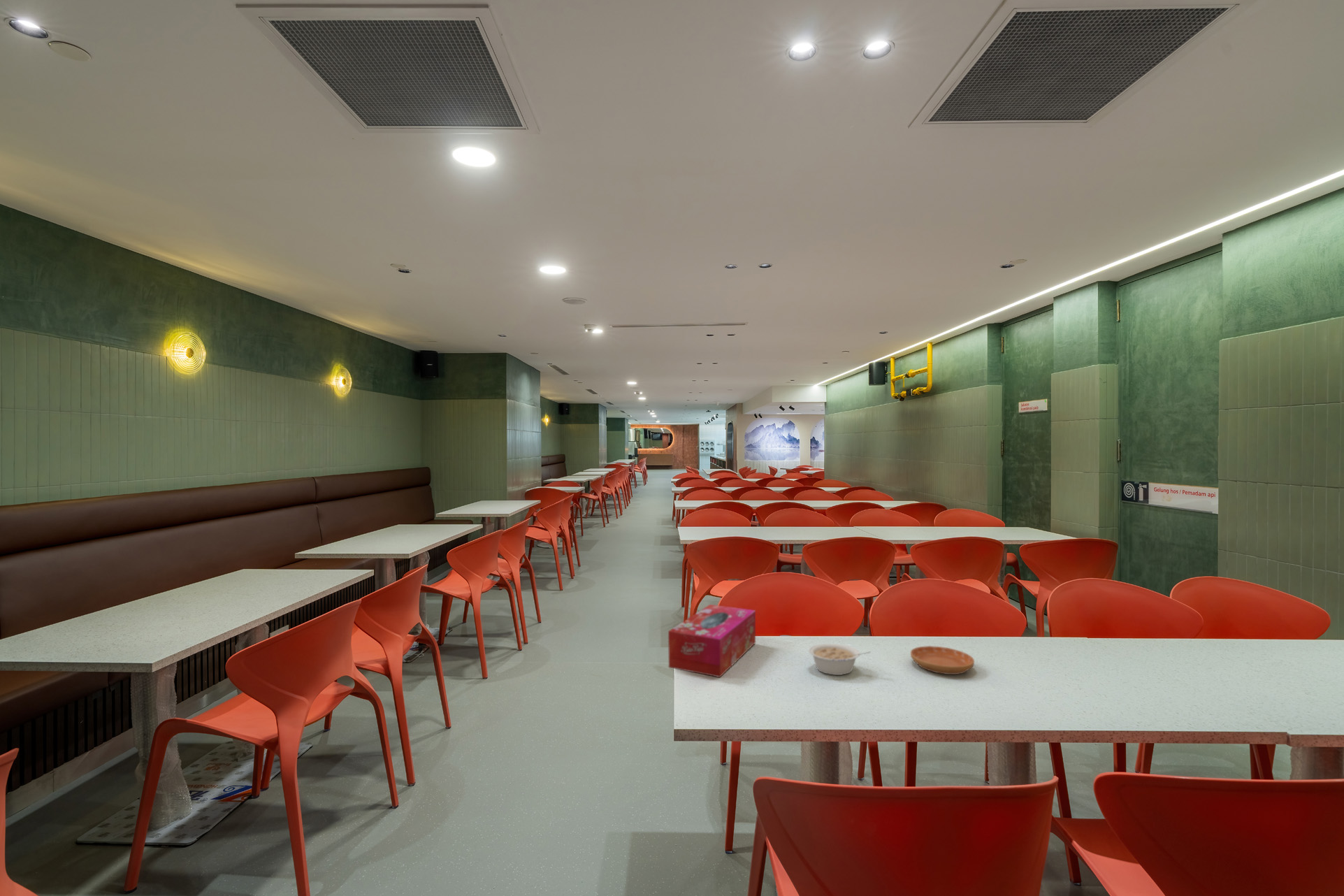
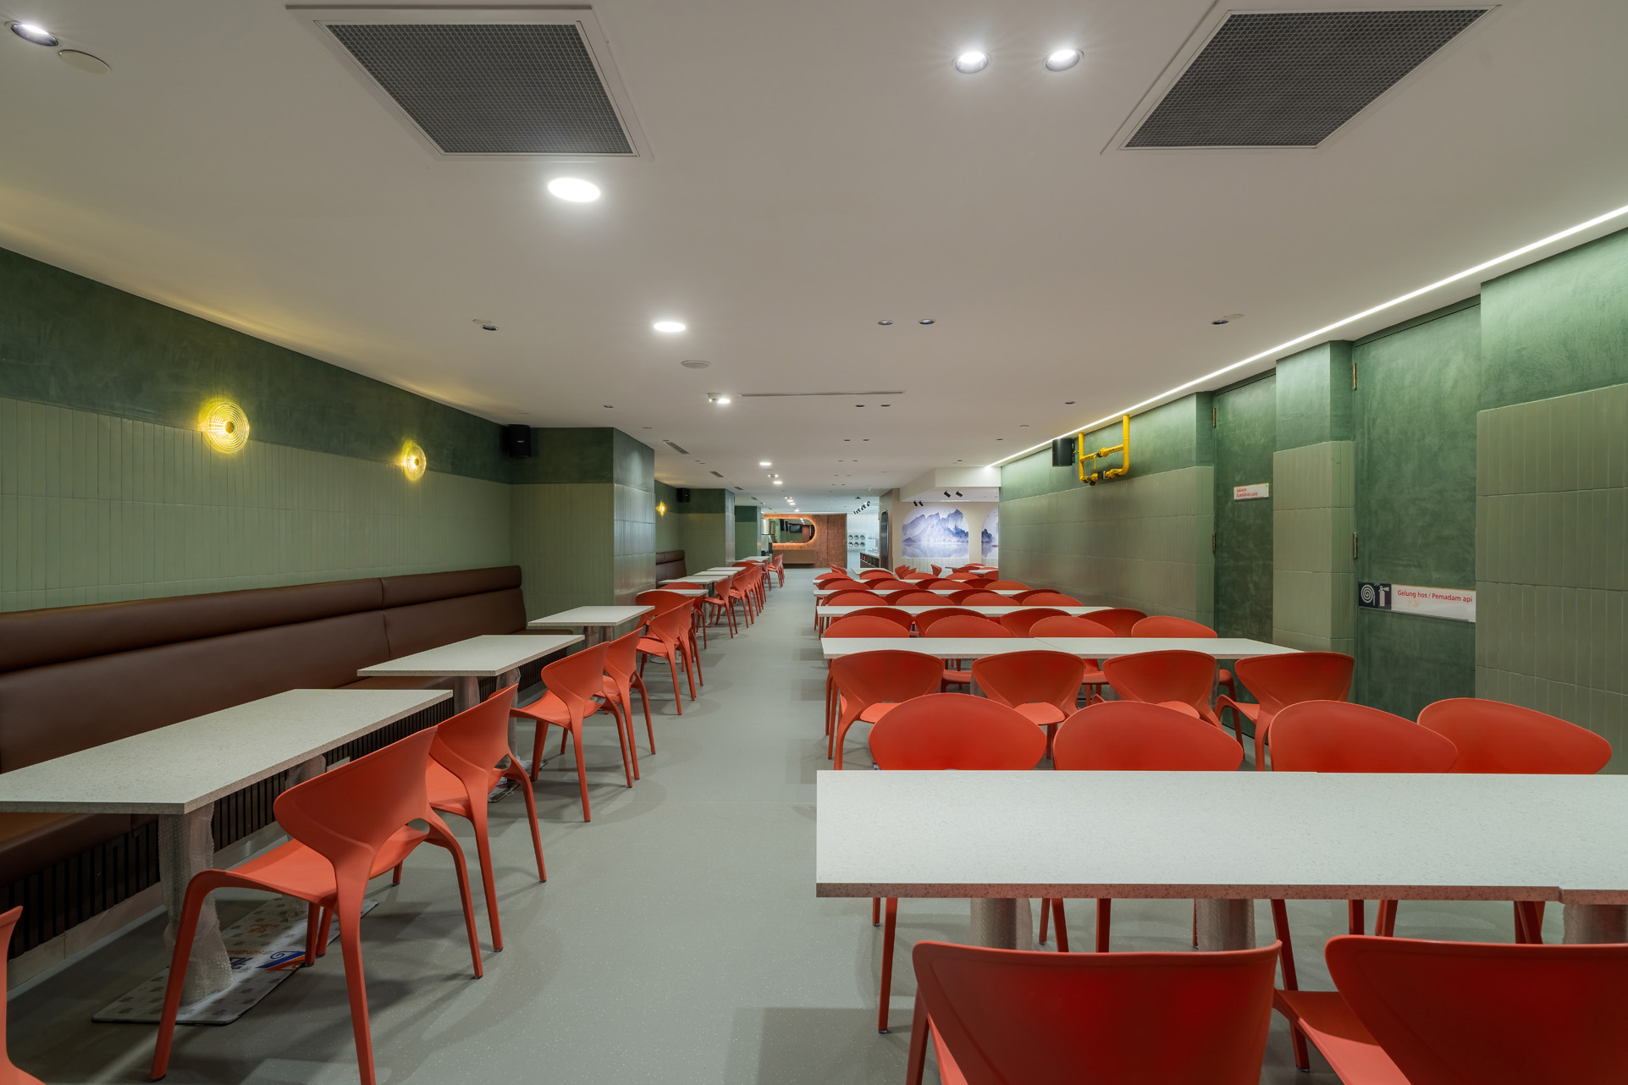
- tissue box [667,604,756,678]
- legume [808,643,872,676]
- saucer [910,645,975,675]
